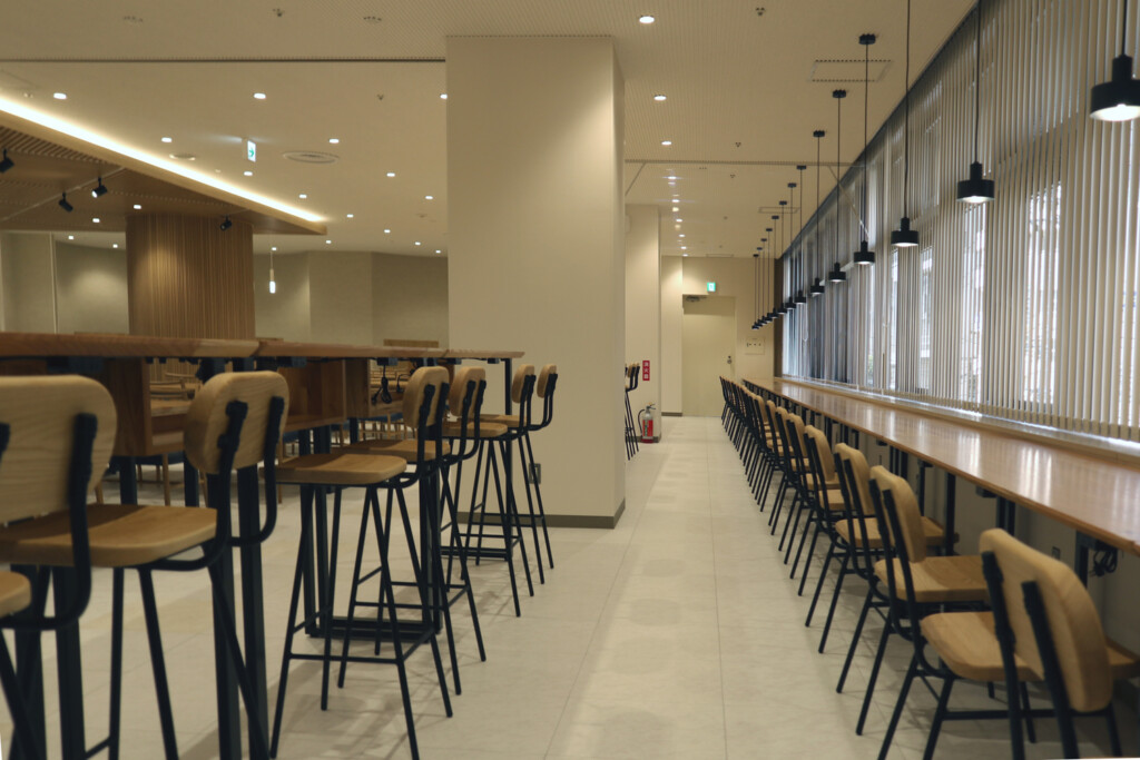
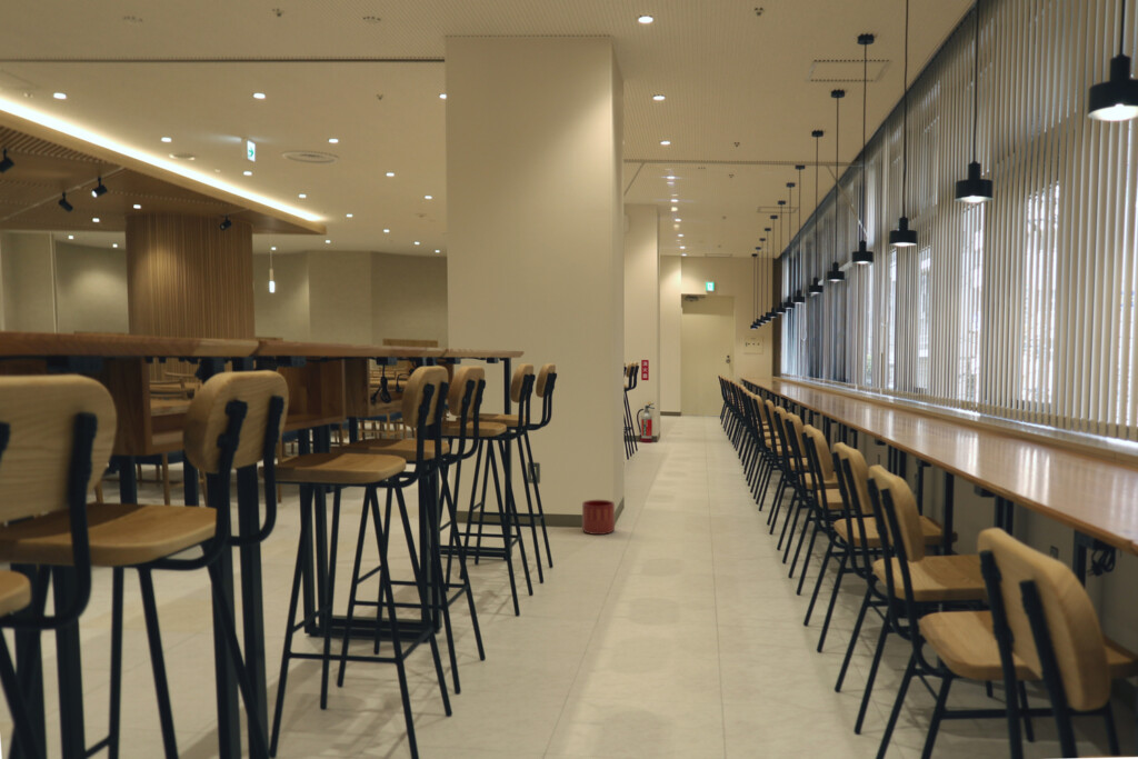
+ planter [581,499,616,536]
